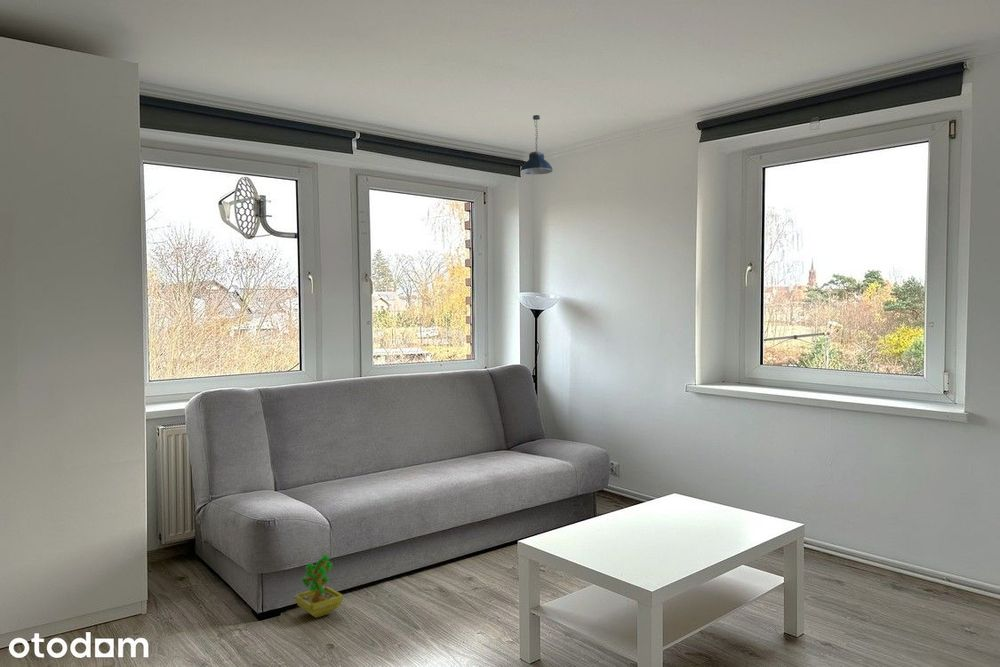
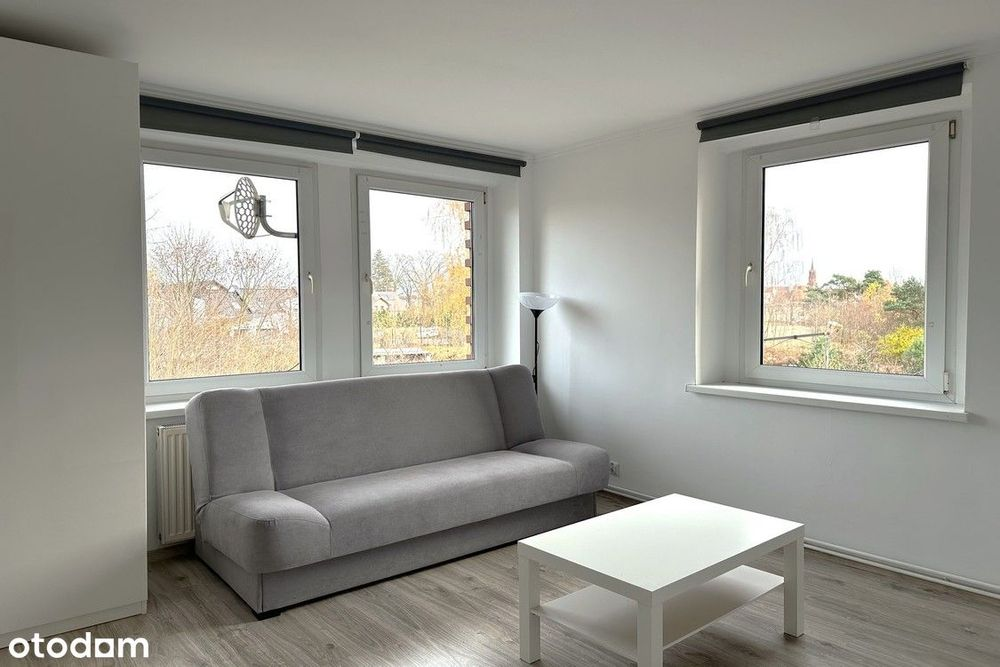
- decorative plant [294,553,344,619]
- pendant light [520,114,554,176]
